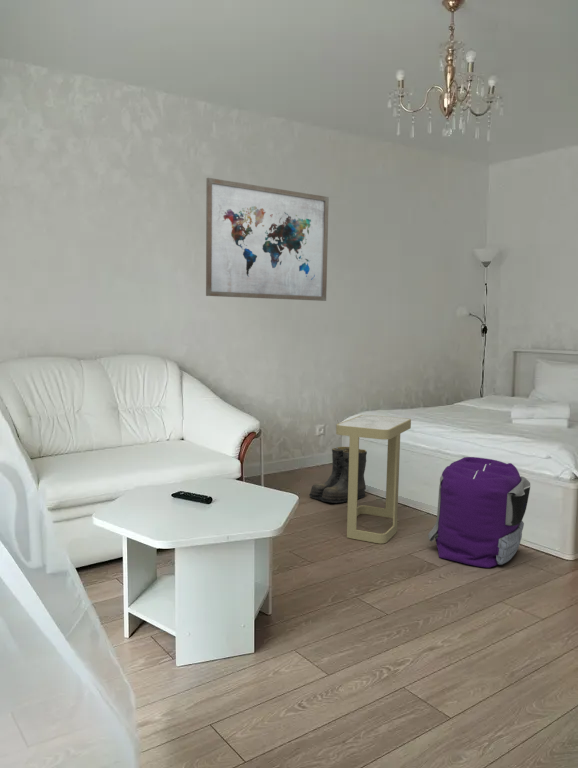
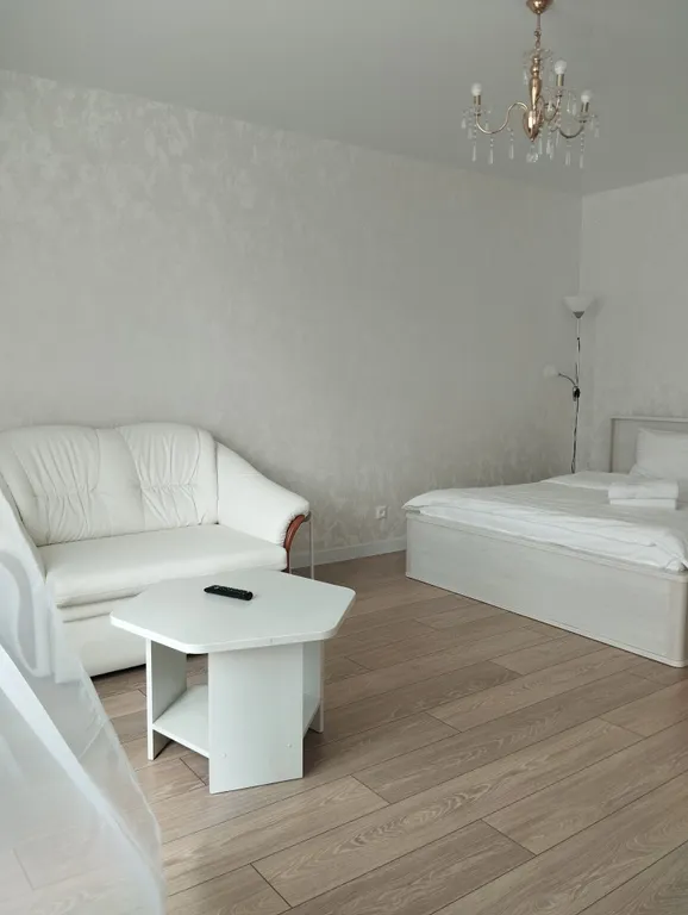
- wall art [205,177,330,302]
- backpack [427,456,531,569]
- boots [308,446,368,504]
- side table [335,414,412,545]
